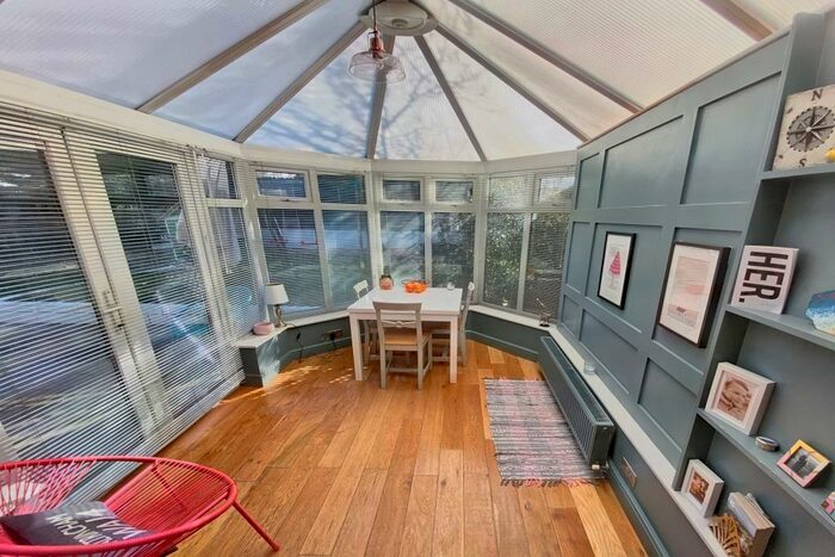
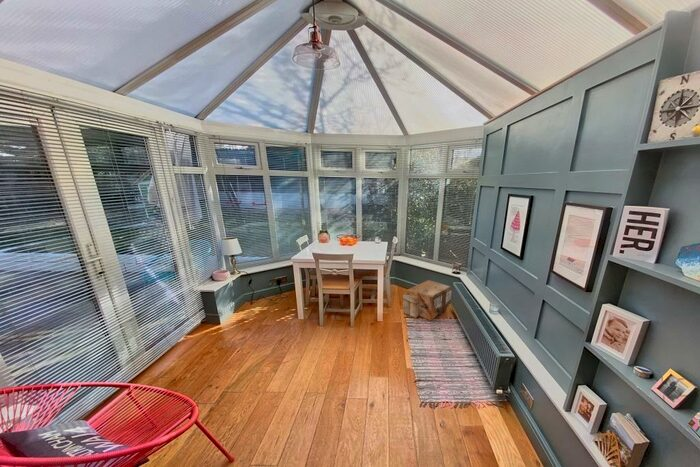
+ cardboard box [402,279,453,322]
